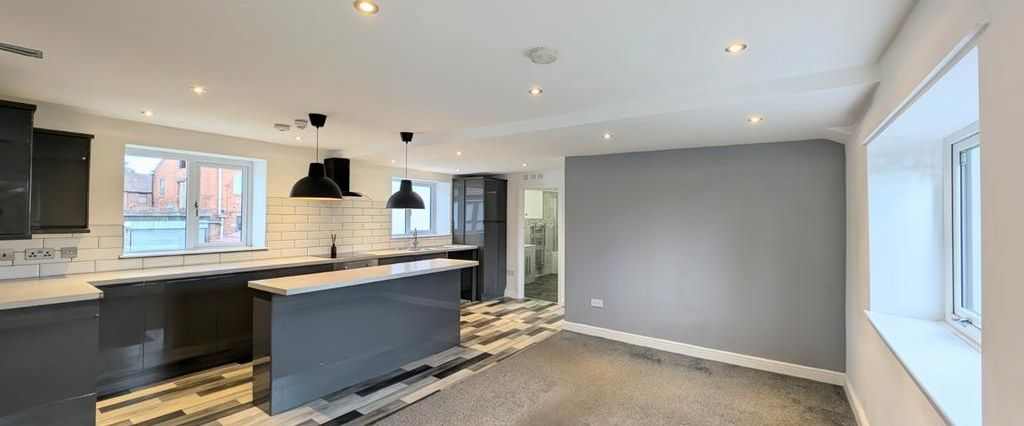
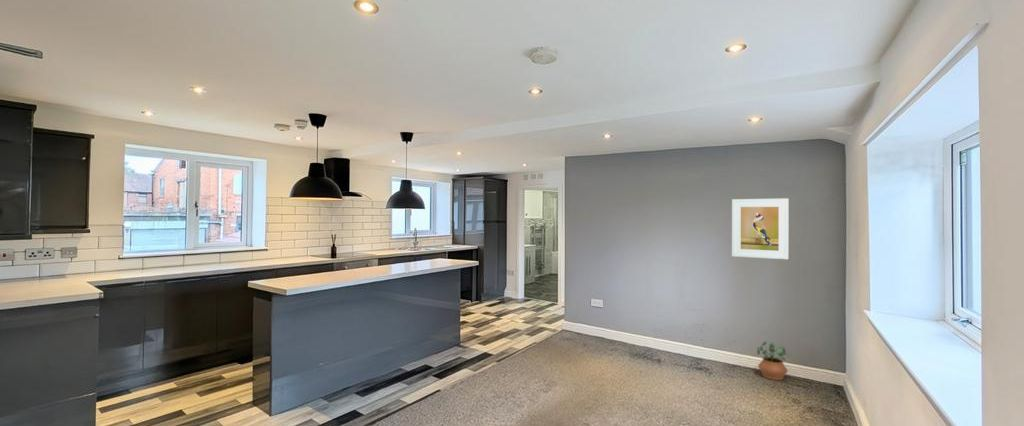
+ potted plant [756,340,789,381]
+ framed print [731,197,789,260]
